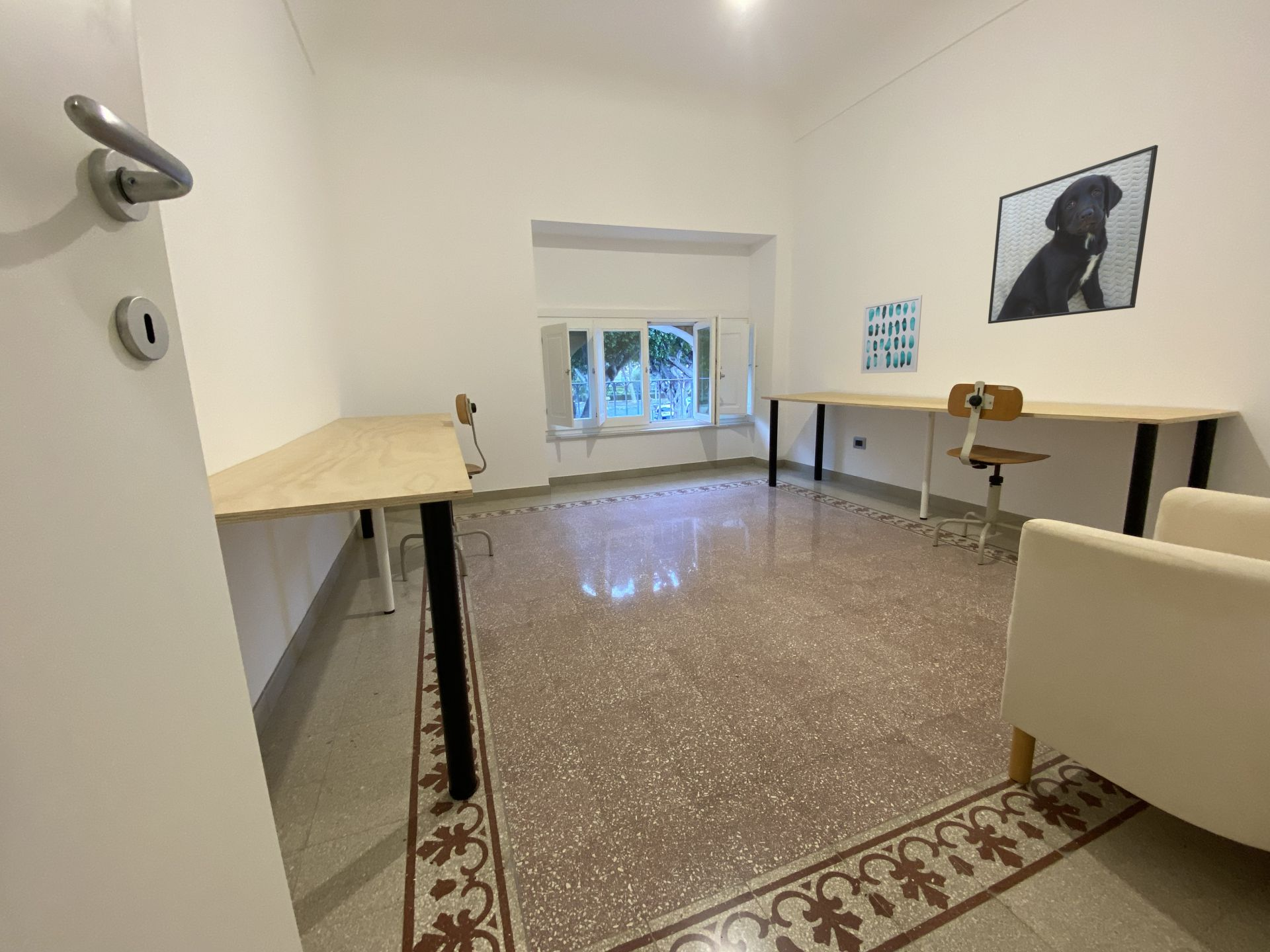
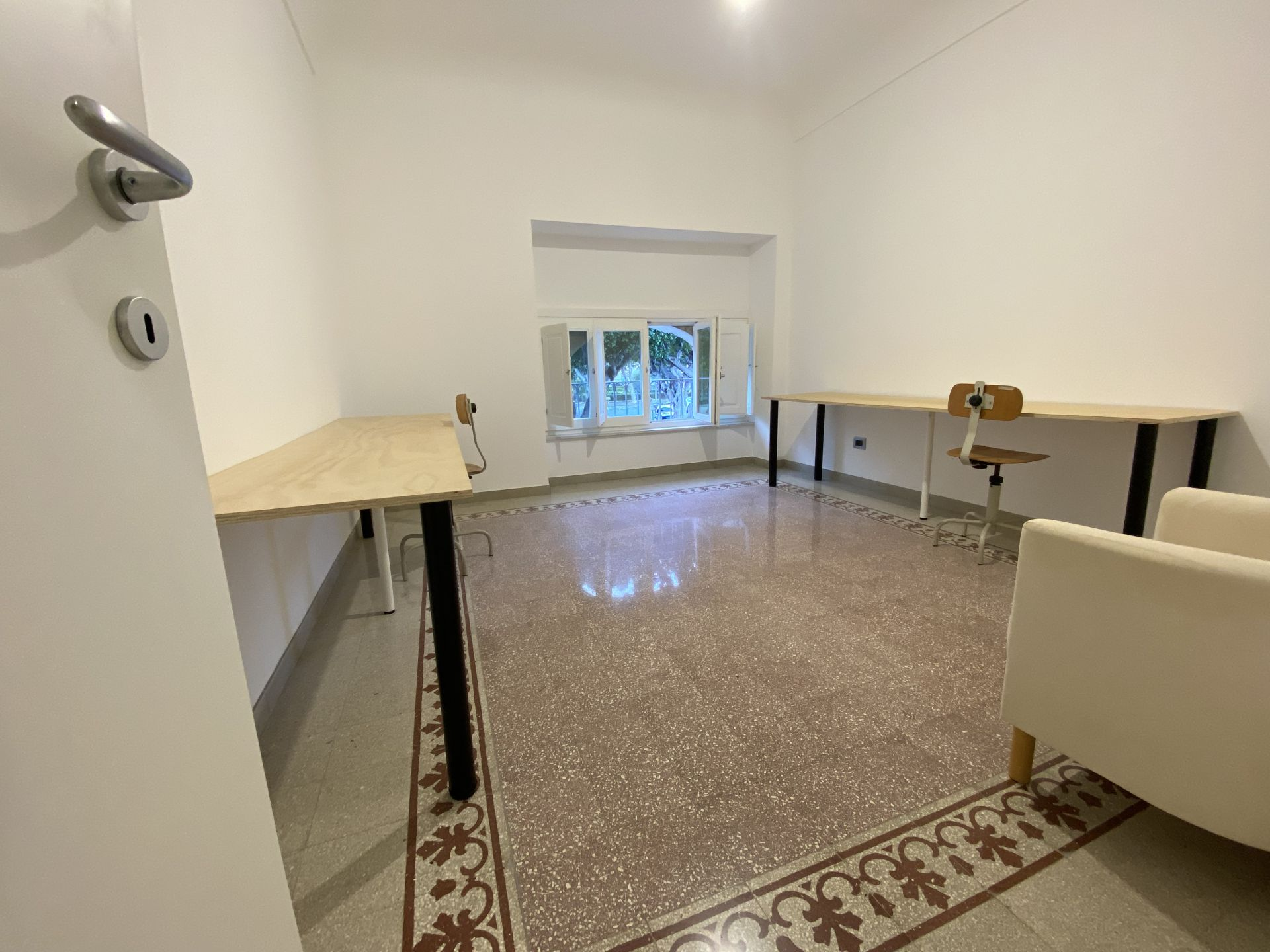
- wall art [860,294,923,374]
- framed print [988,144,1159,324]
